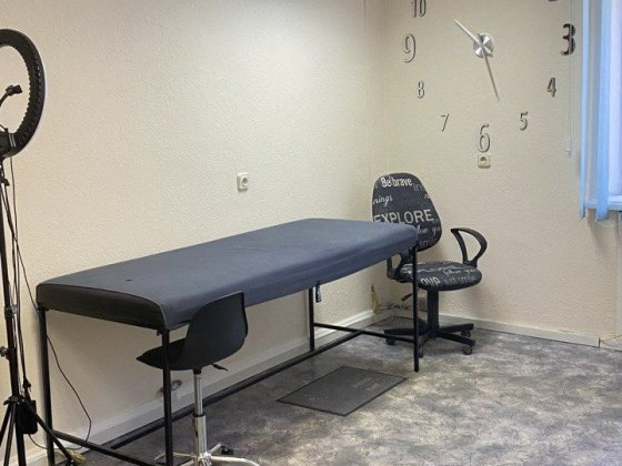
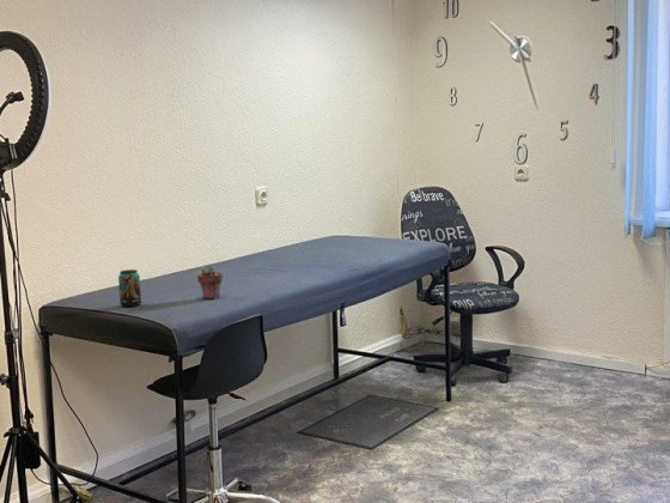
+ beverage can [117,268,142,308]
+ potted succulent [196,263,224,299]
